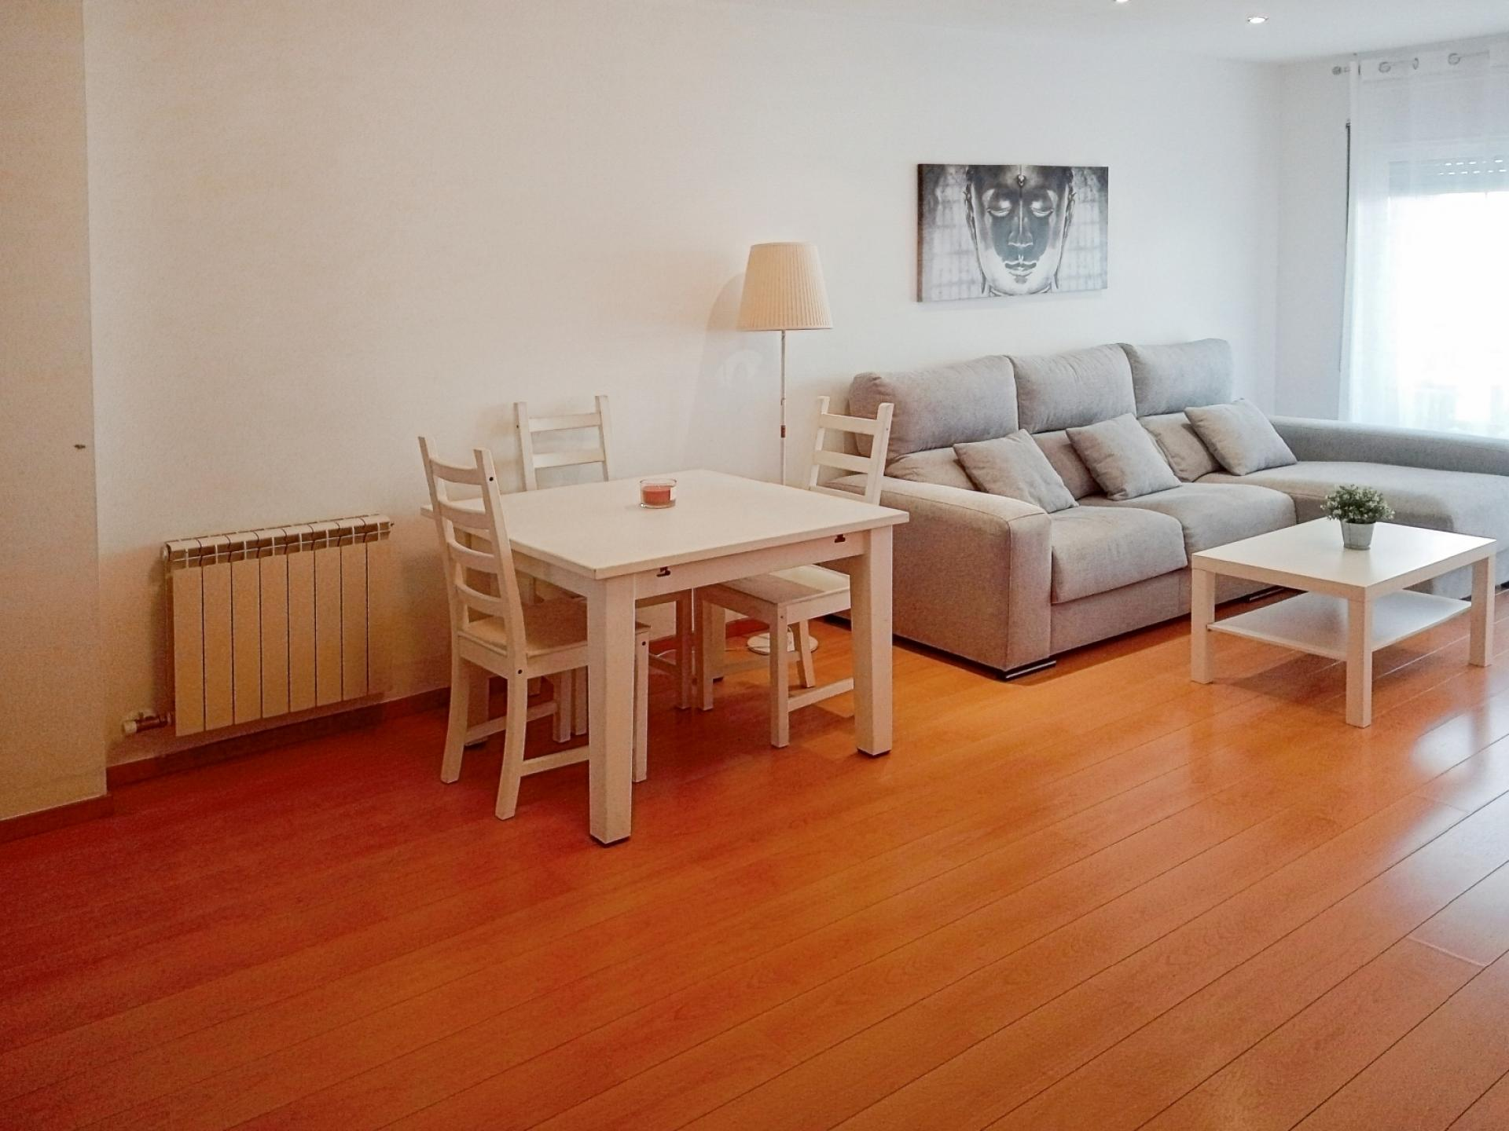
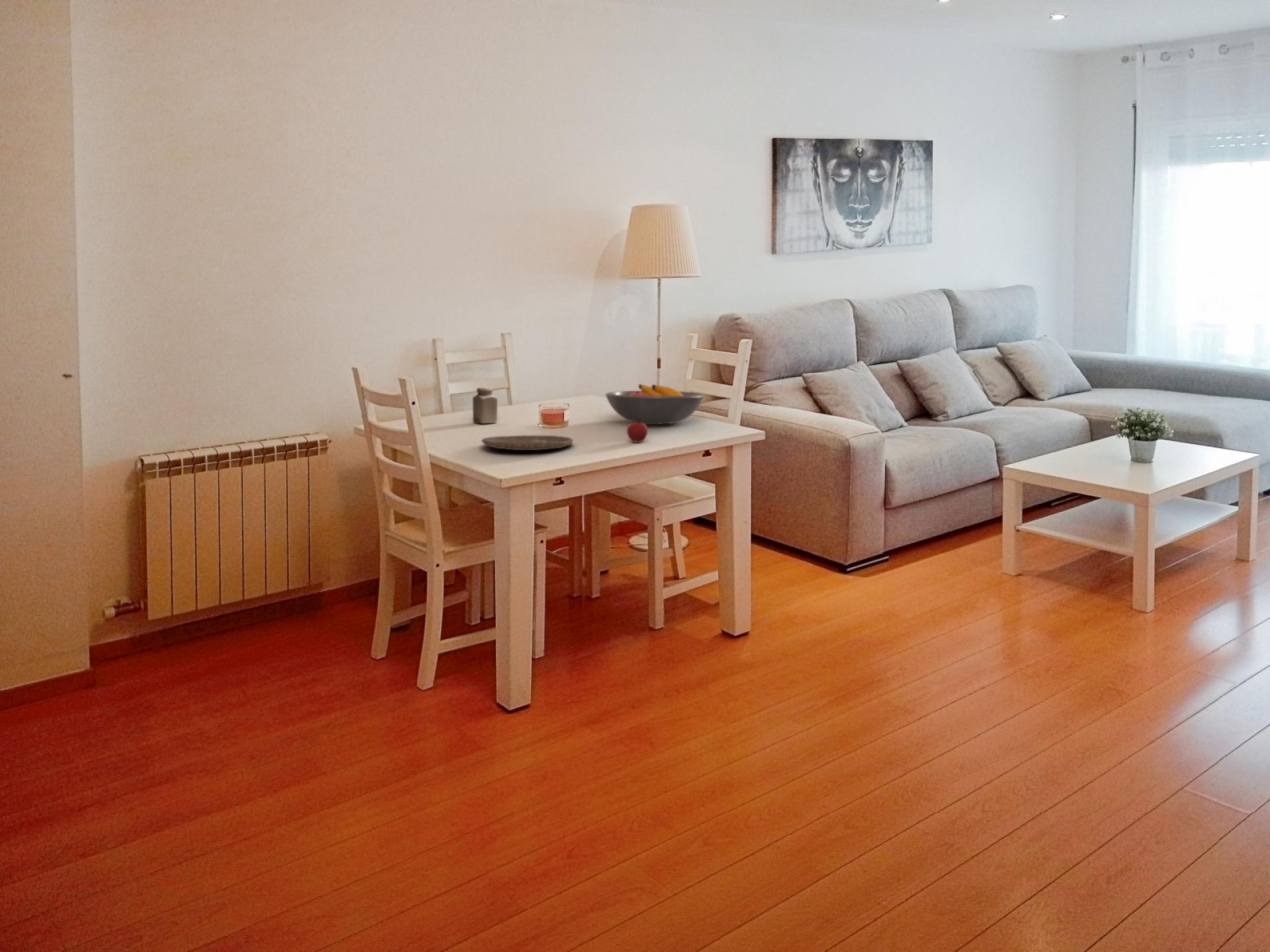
+ fruit bowl [605,383,705,425]
+ apple [626,416,649,443]
+ plate [480,435,574,451]
+ salt shaker [472,387,498,424]
